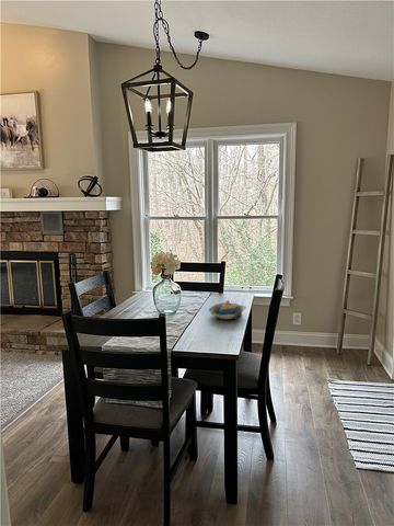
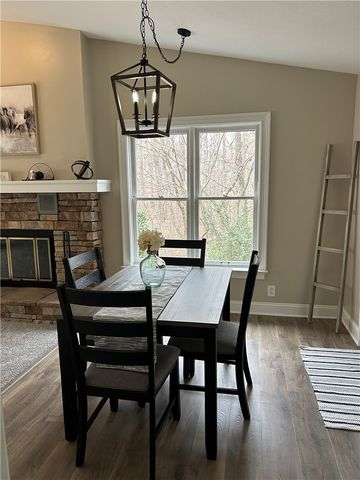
- decorative bowl [208,299,247,320]
